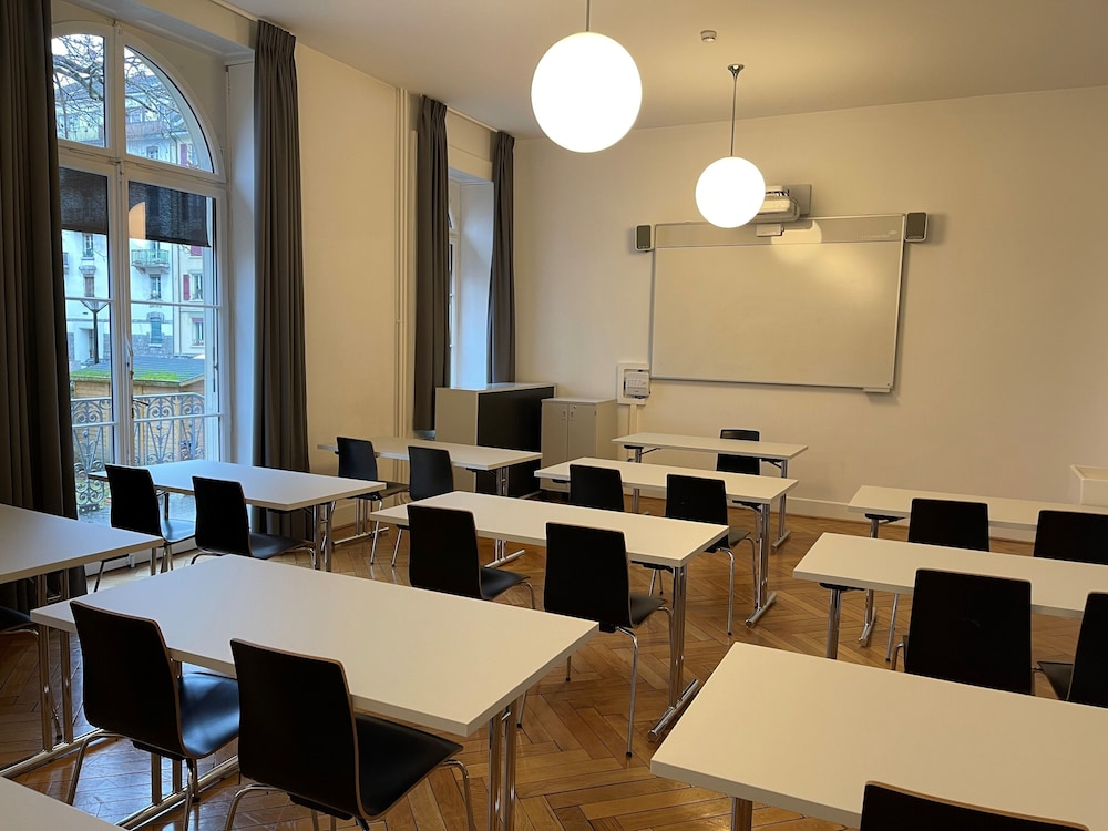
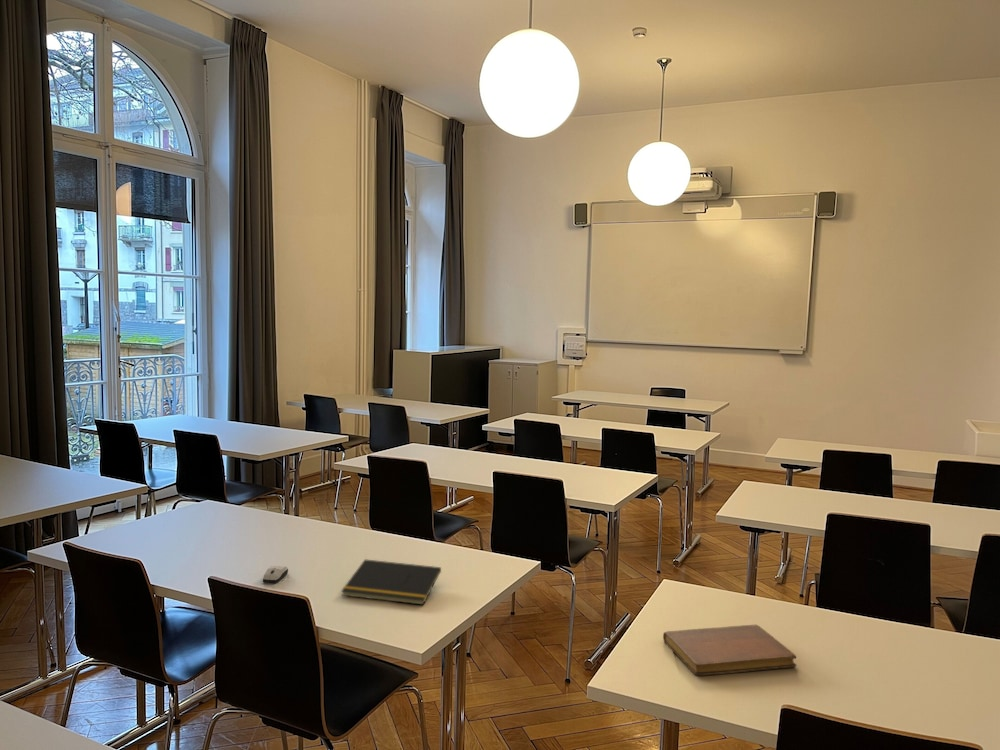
+ notebook [662,623,797,676]
+ notepad [340,558,442,606]
+ computer mouse [262,564,289,584]
